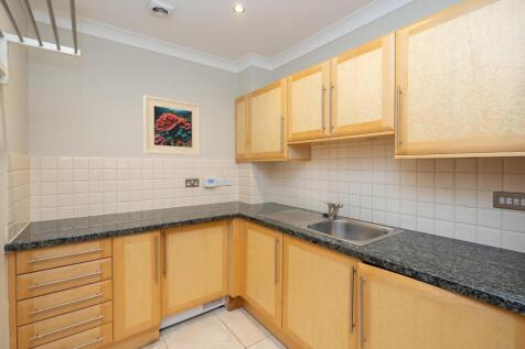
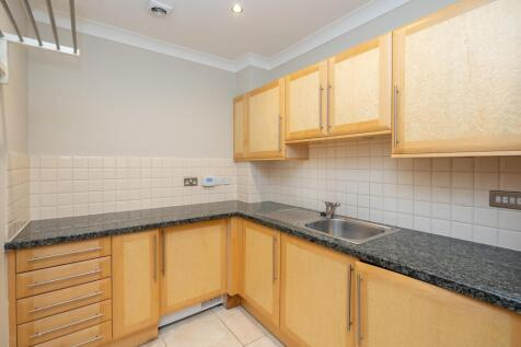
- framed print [142,94,201,157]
